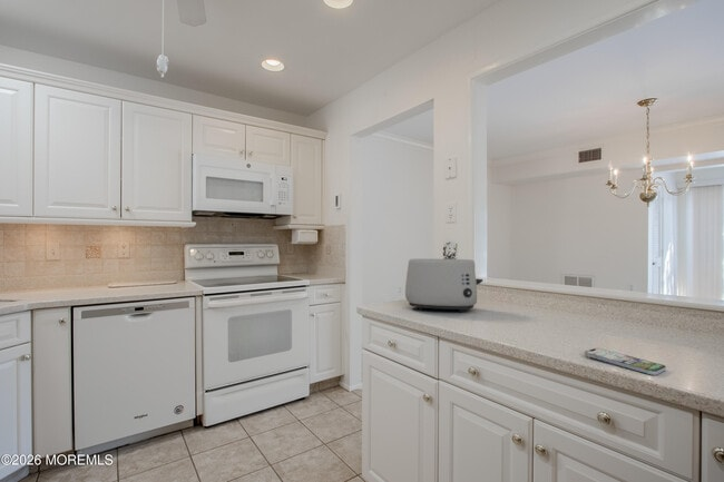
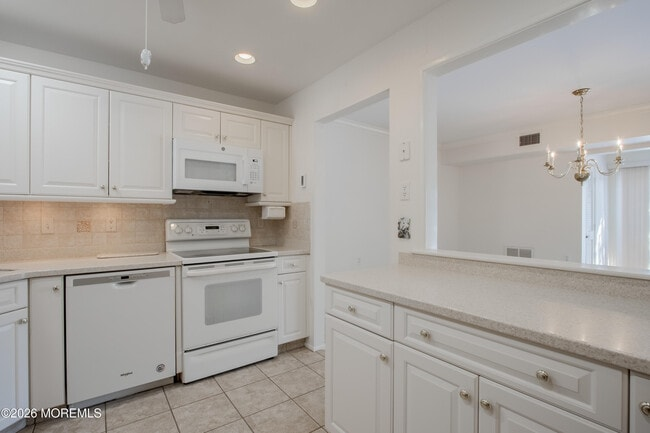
- toaster [404,257,485,313]
- smartphone [584,347,667,376]
